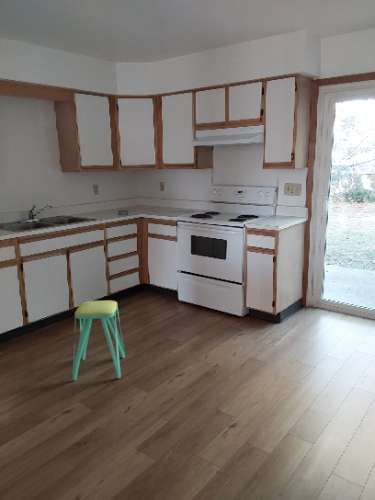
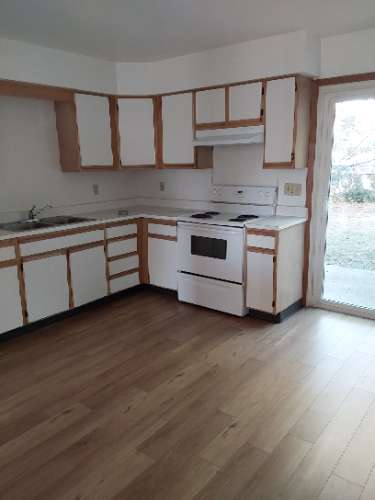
- stool [72,300,126,381]
